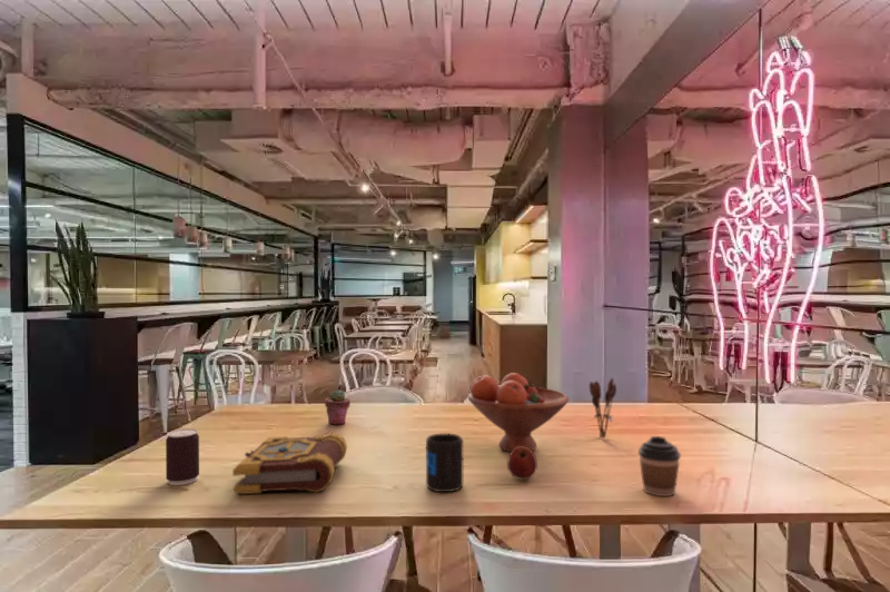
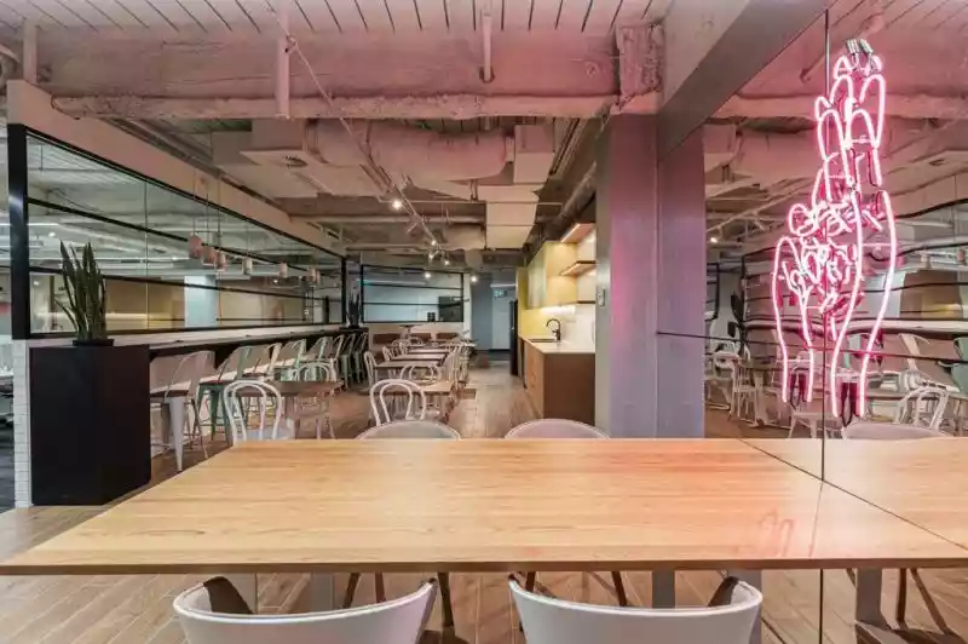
- coffee cup [637,435,682,497]
- utensil holder [589,376,617,440]
- fruit bowl [467,372,570,453]
- mug [425,433,464,493]
- potted succulent [324,388,352,426]
- beverage can [165,428,200,486]
- apple [506,446,538,481]
- book [231,432,348,495]
